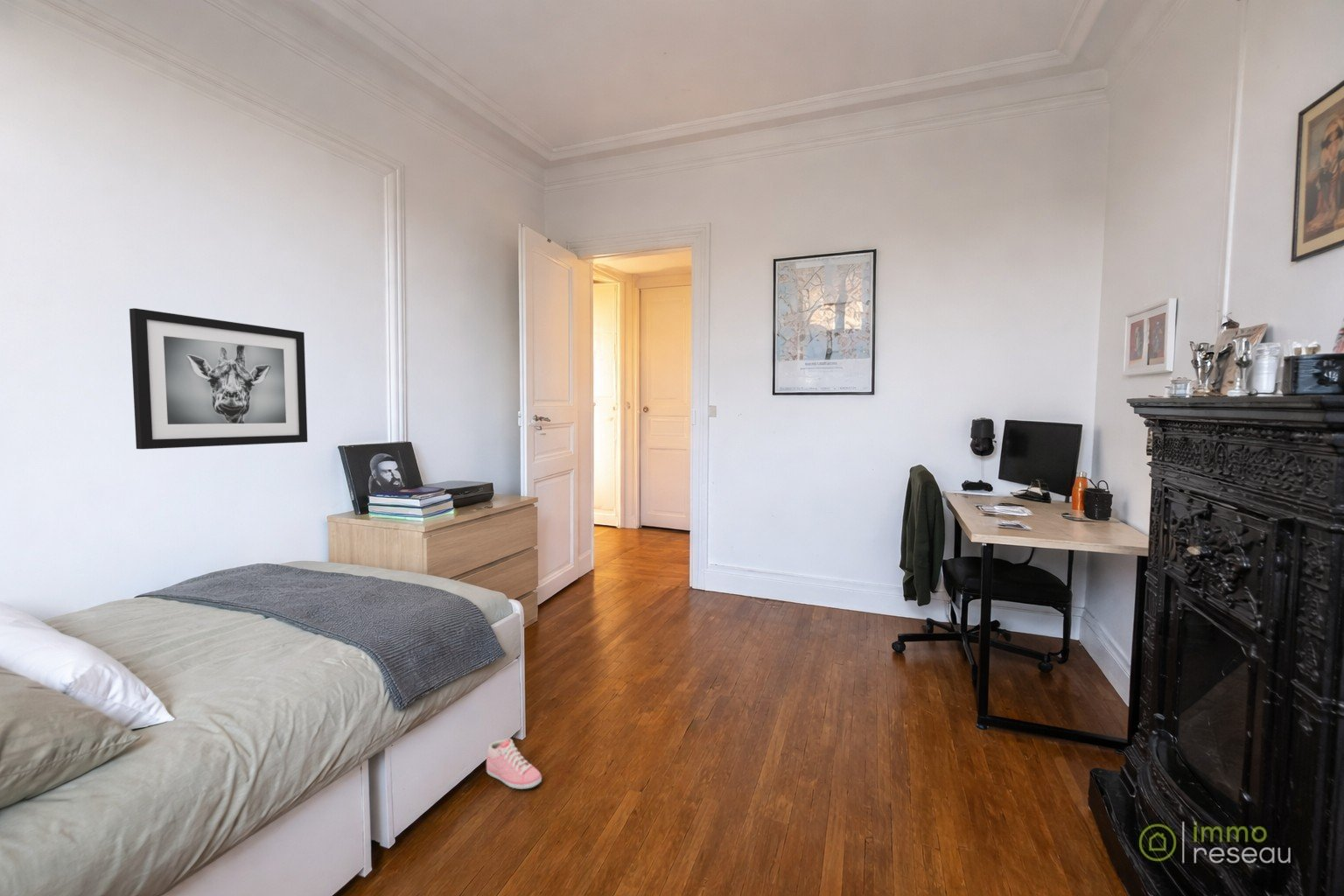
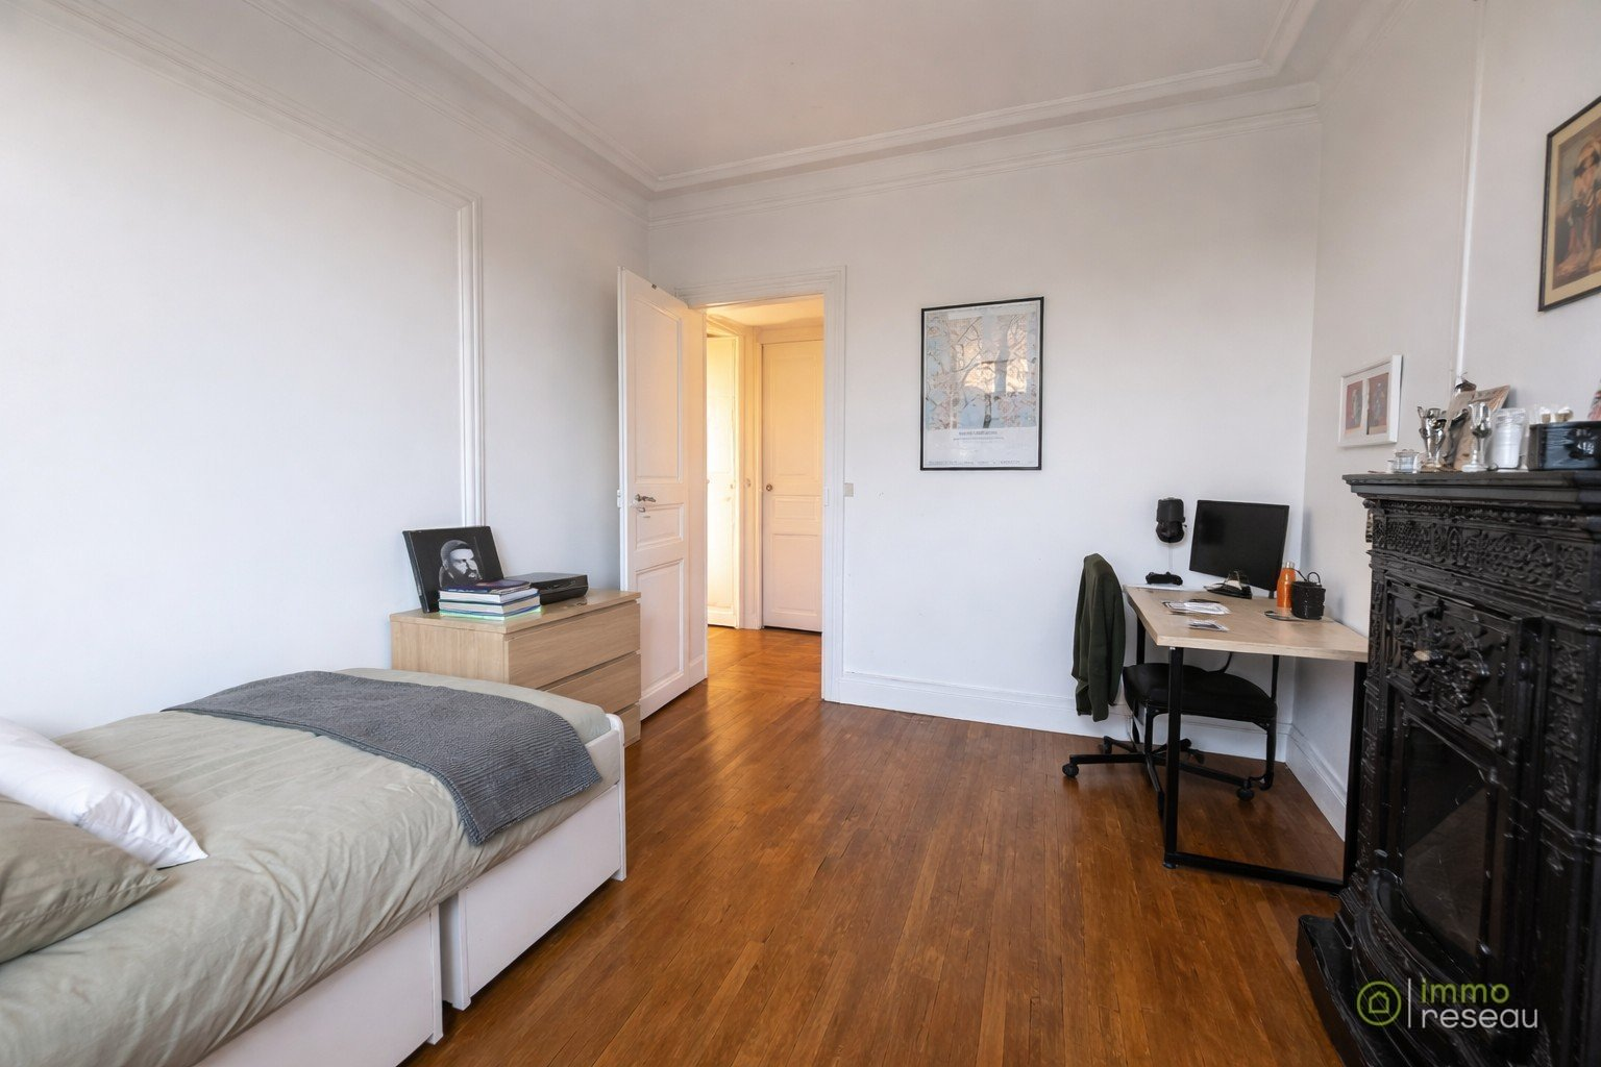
- wall art [129,307,308,450]
- sneaker [486,738,542,790]
